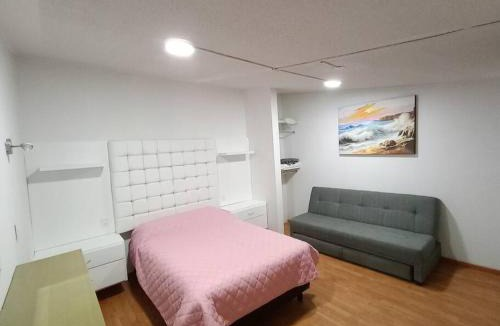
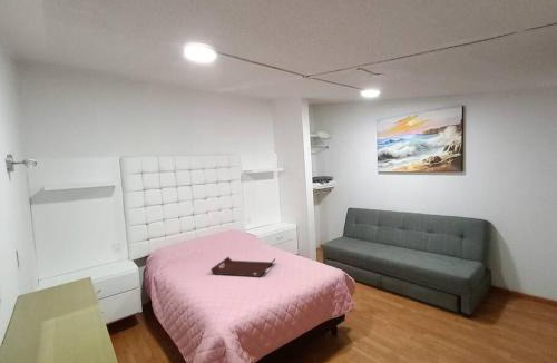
+ serving tray [209,256,276,278]
